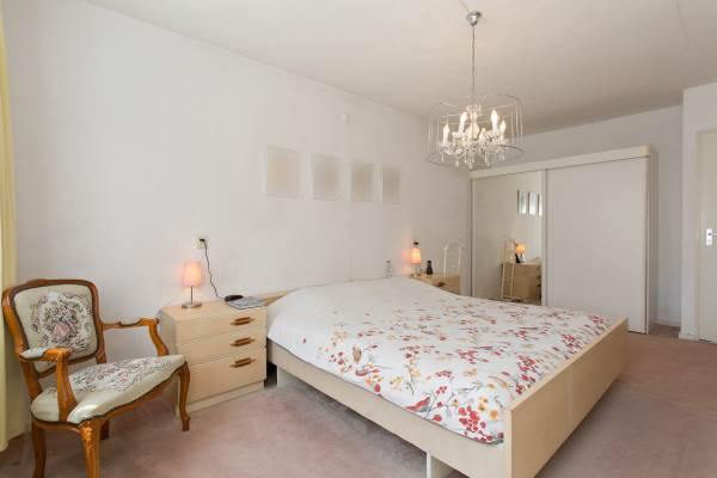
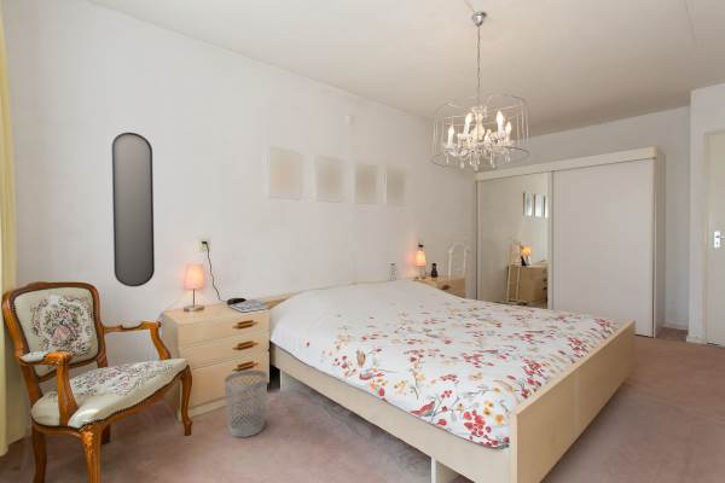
+ home mirror [110,132,156,287]
+ wastebasket [224,368,269,438]
